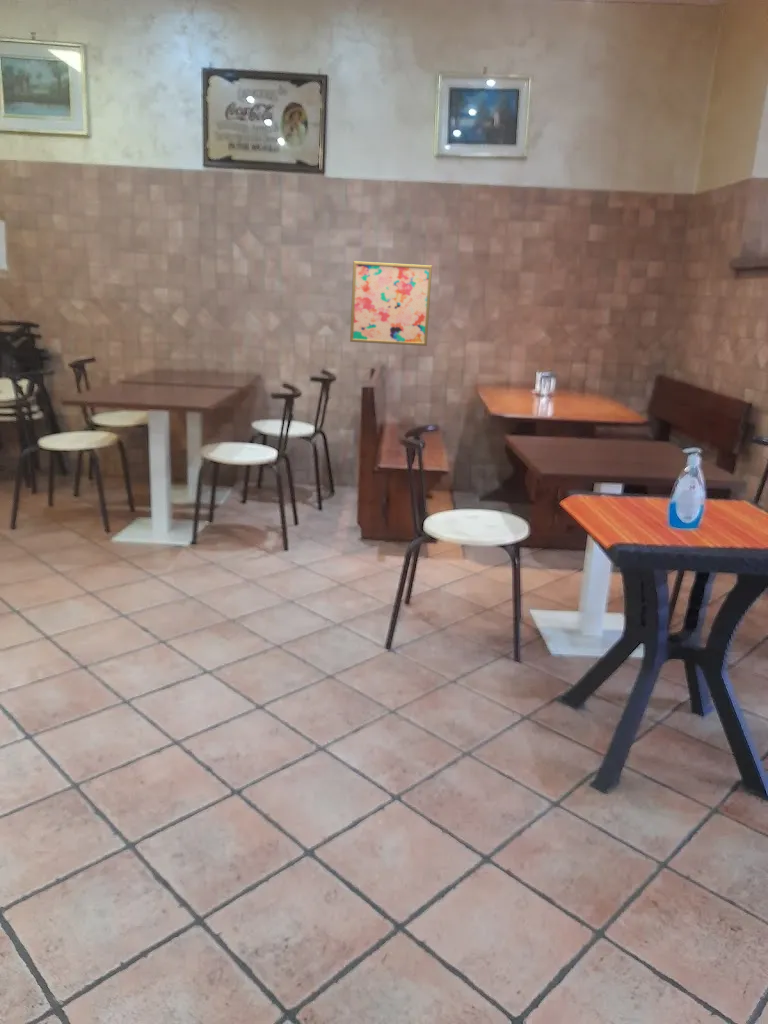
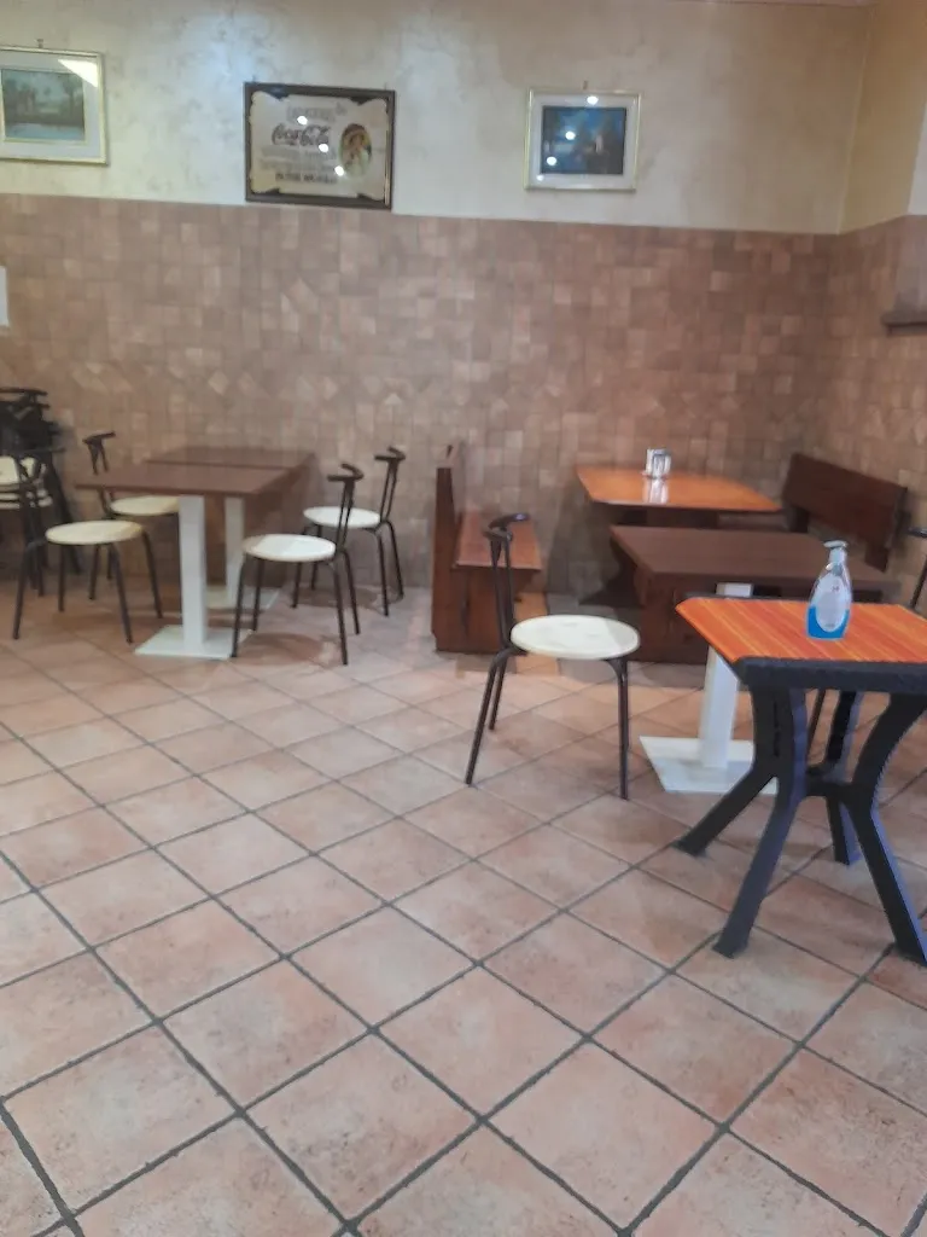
- wall art [349,260,433,347]
